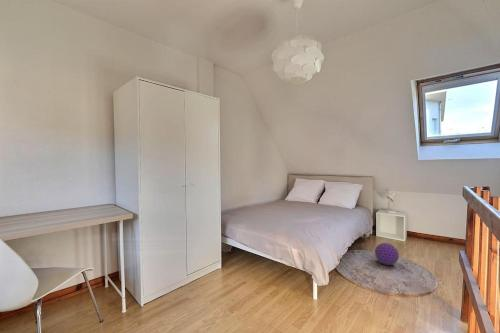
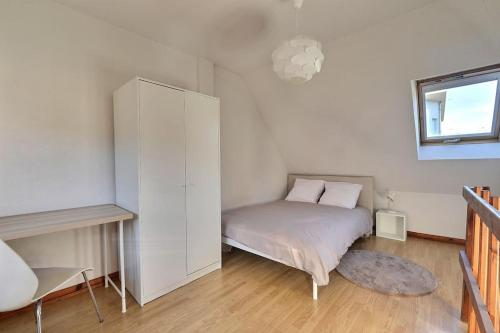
- ball [374,242,400,266]
